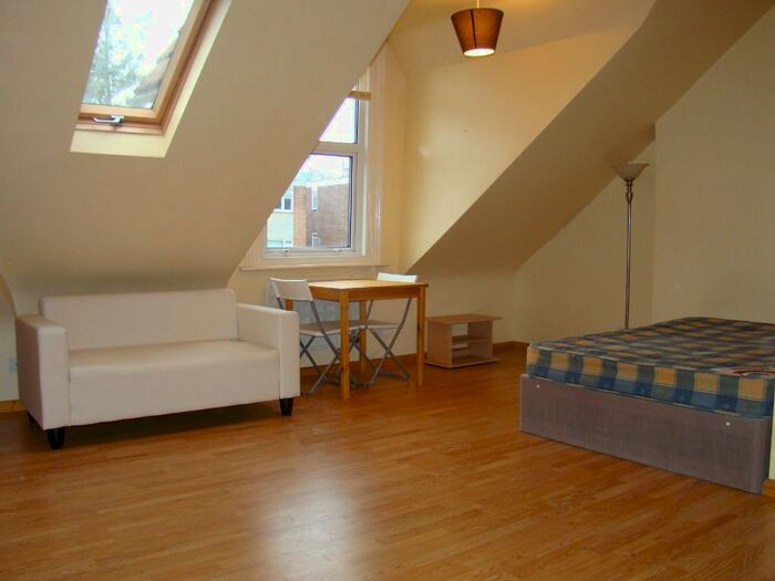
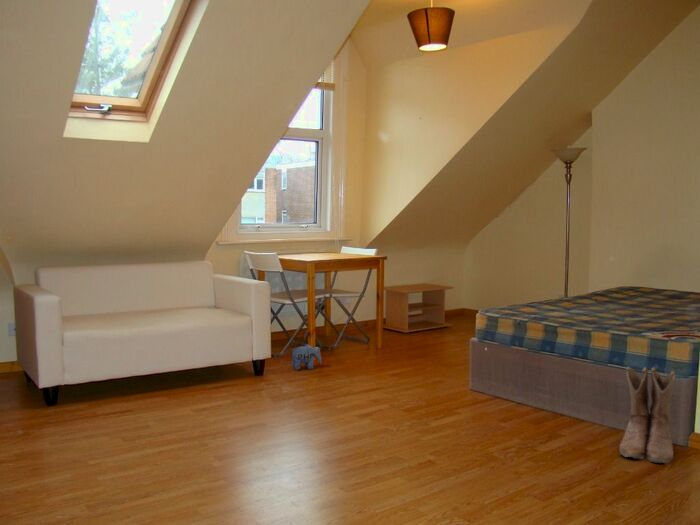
+ boots [618,366,677,465]
+ plush toy [289,343,322,371]
